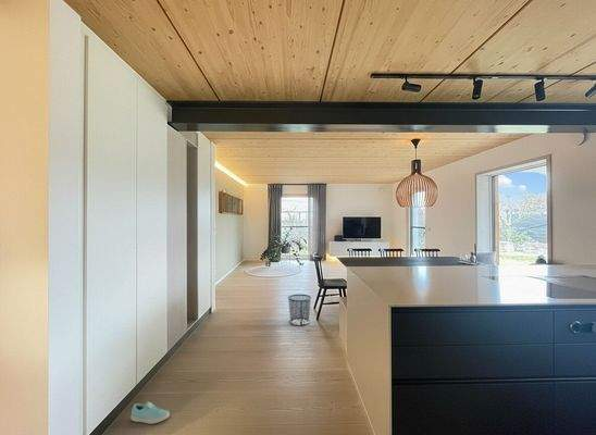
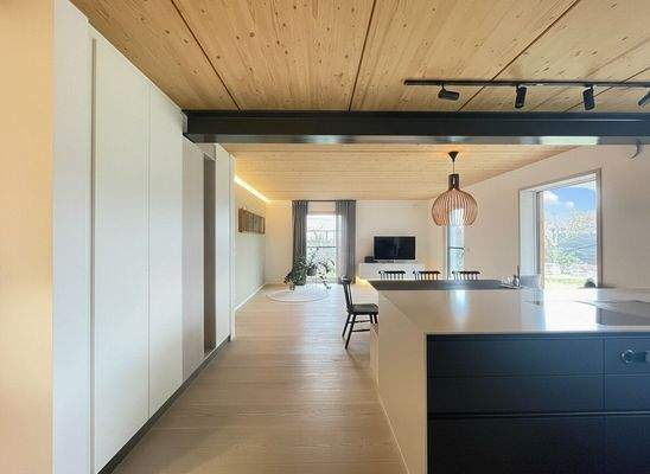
- waste bin [287,294,312,327]
- sneaker [129,401,171,425]
